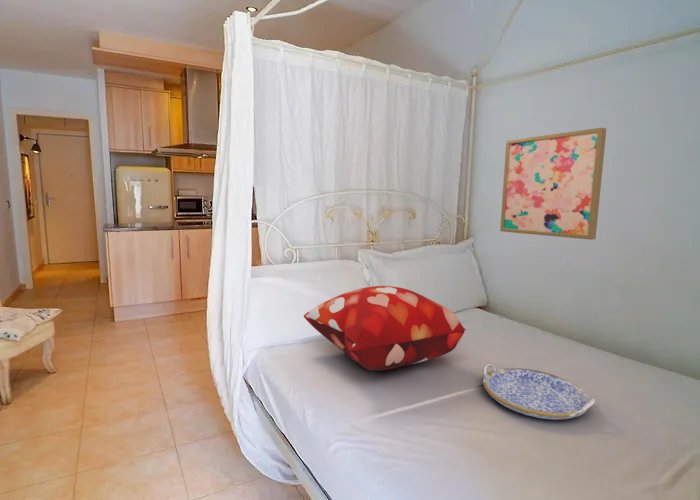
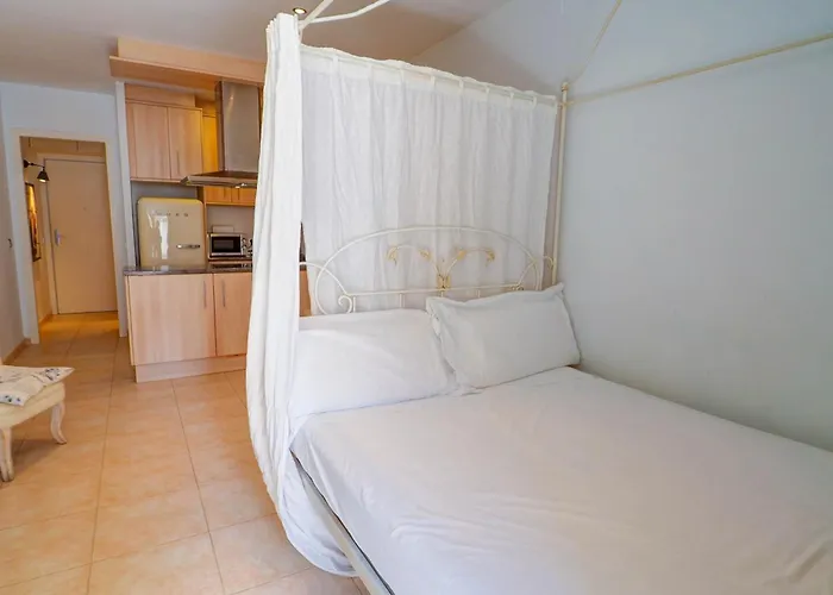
- serving tray [482,363,596,421]
- decorative pillow [303,285,466,372]
- wall art [499,127,607,241]
